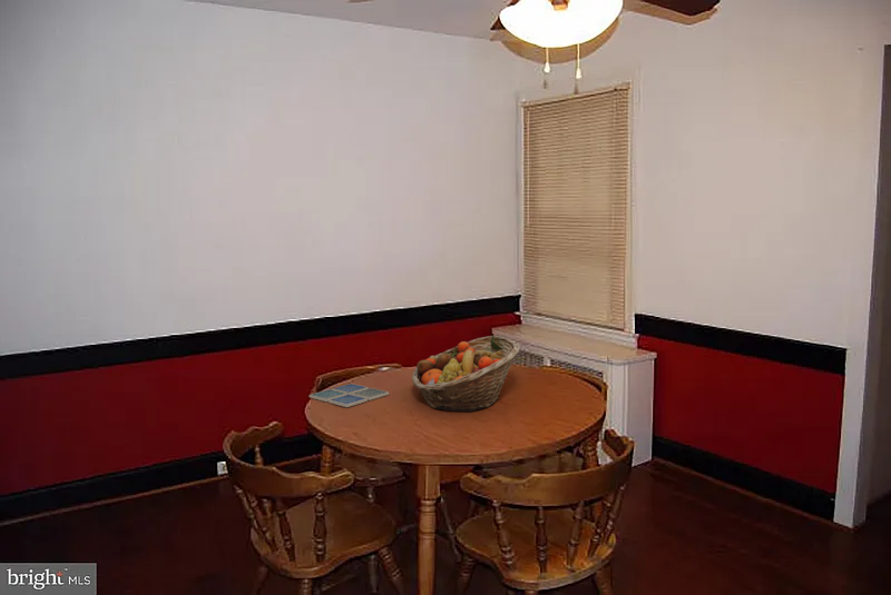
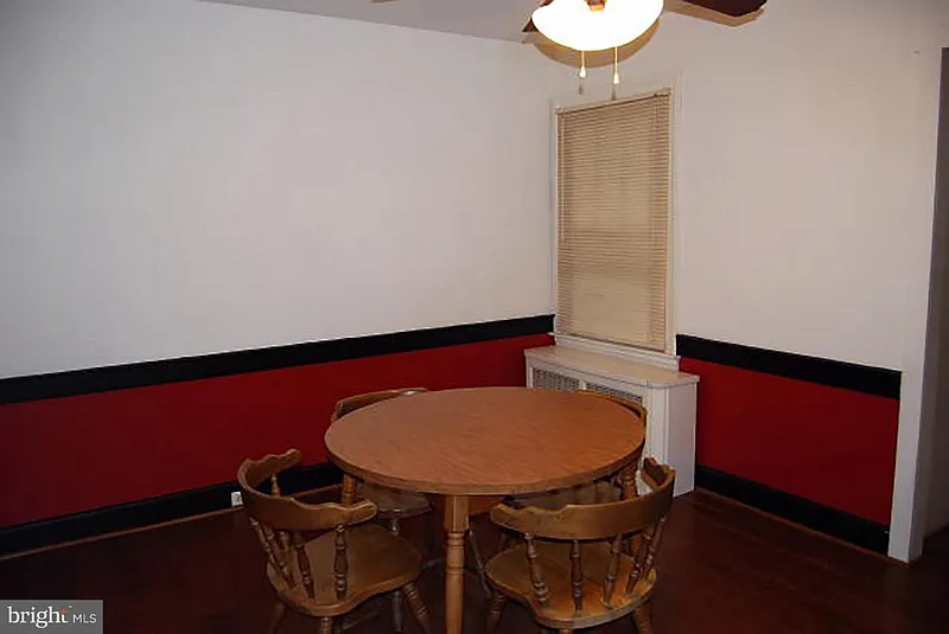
- drink coaster [309,383,390,408]
- fruit basket [411,335,521,413]
